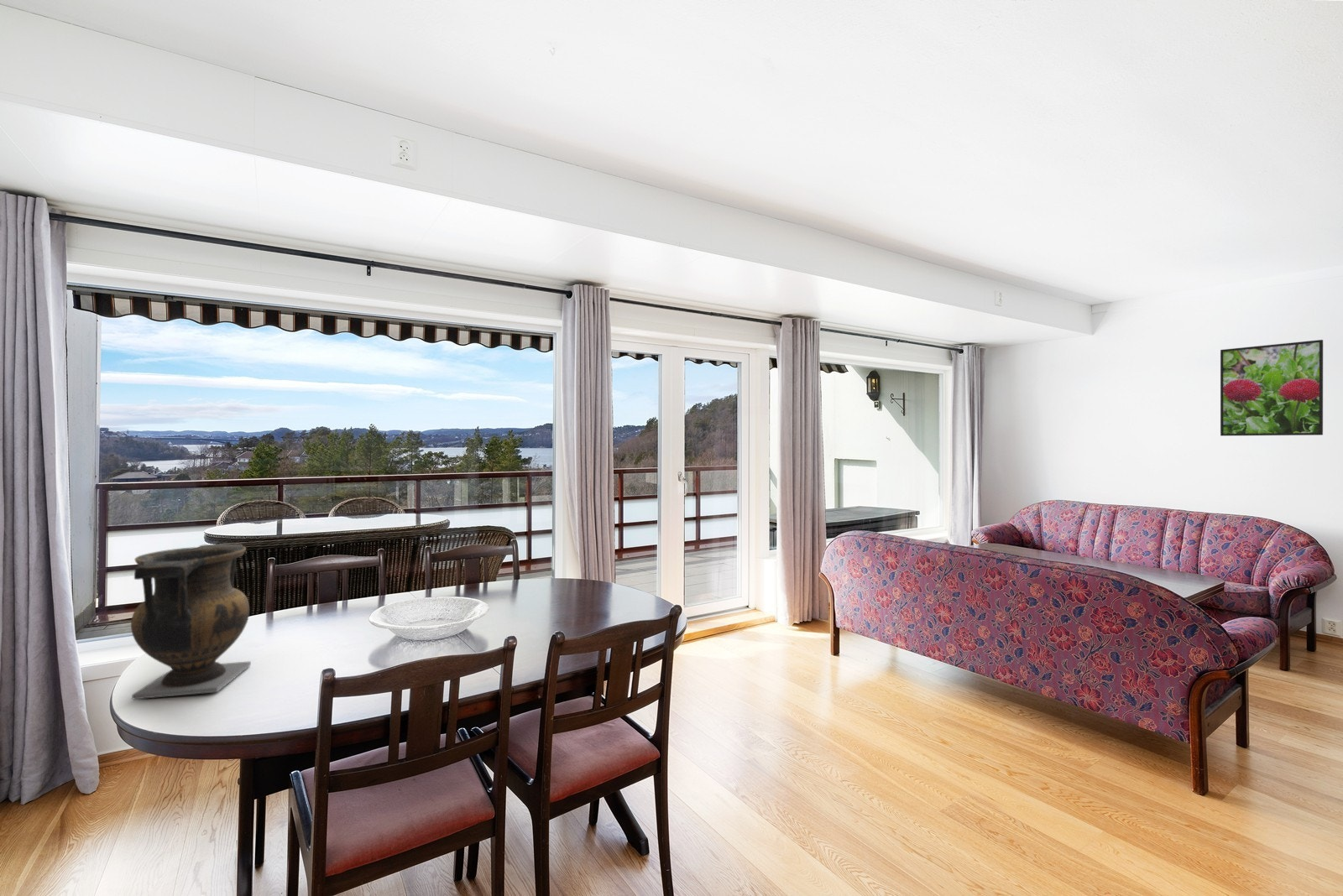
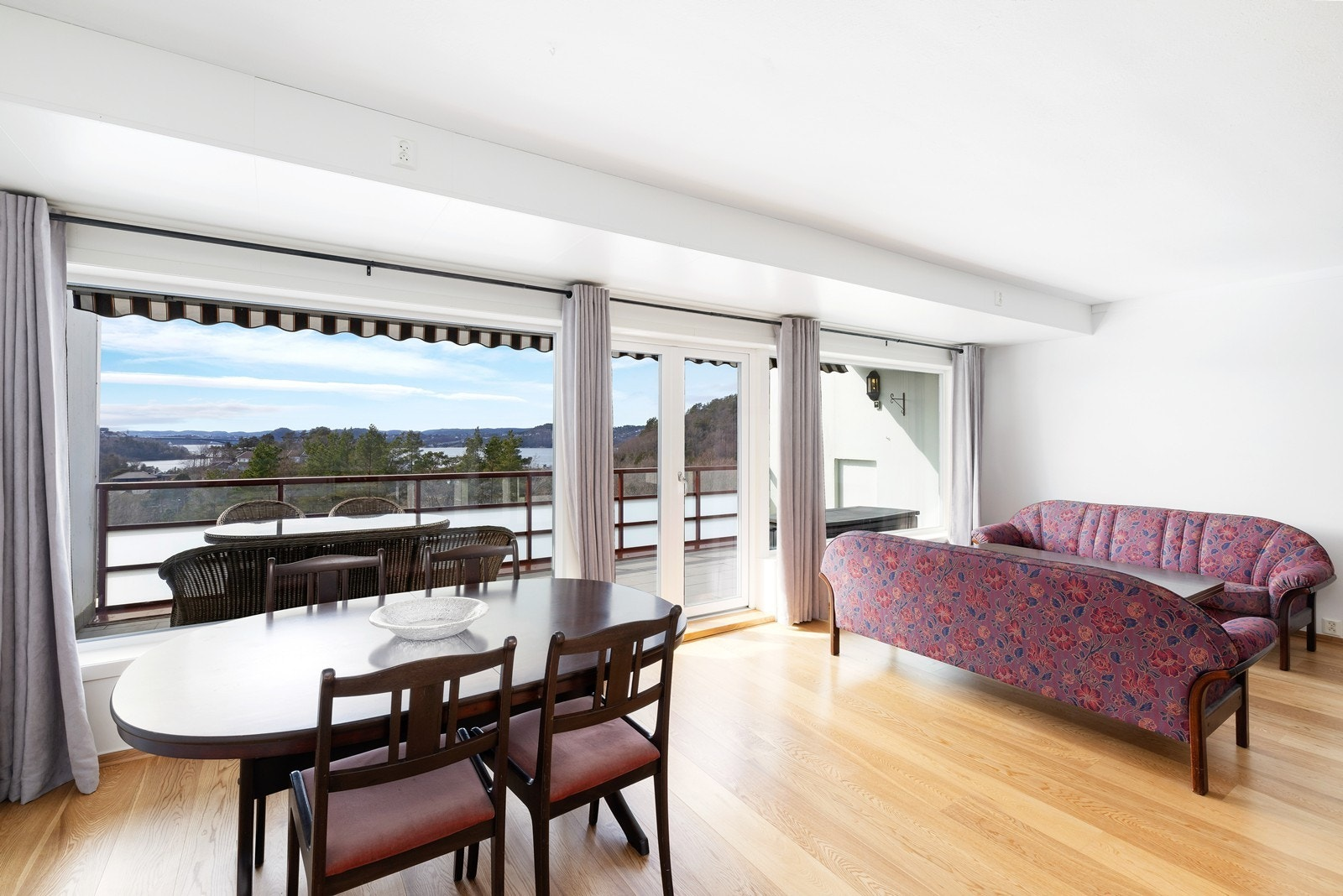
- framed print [1220,339,1324,436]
- vase [130,544,252,701]
